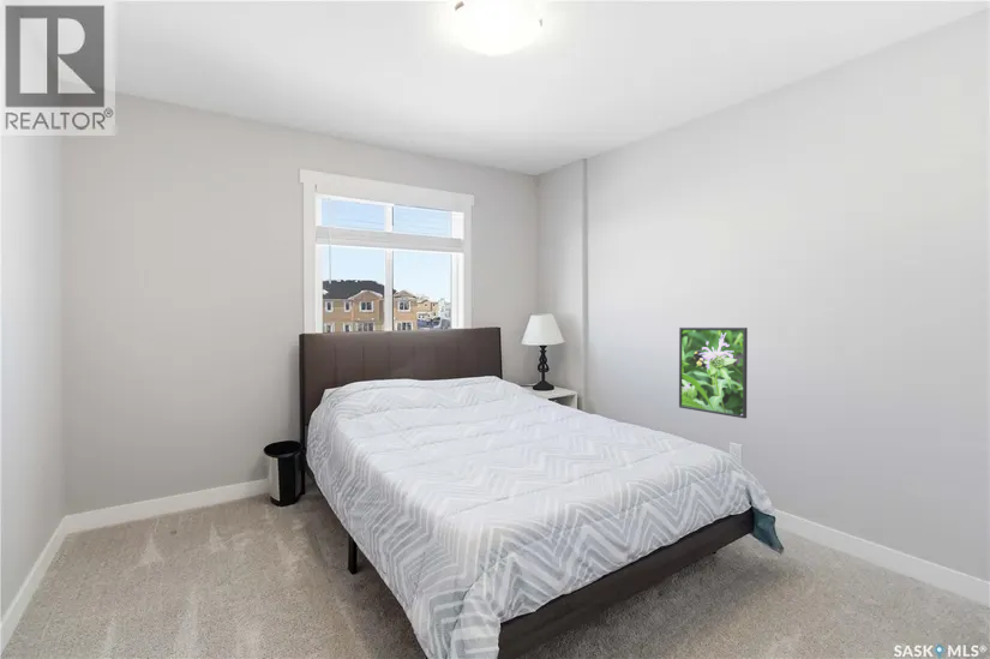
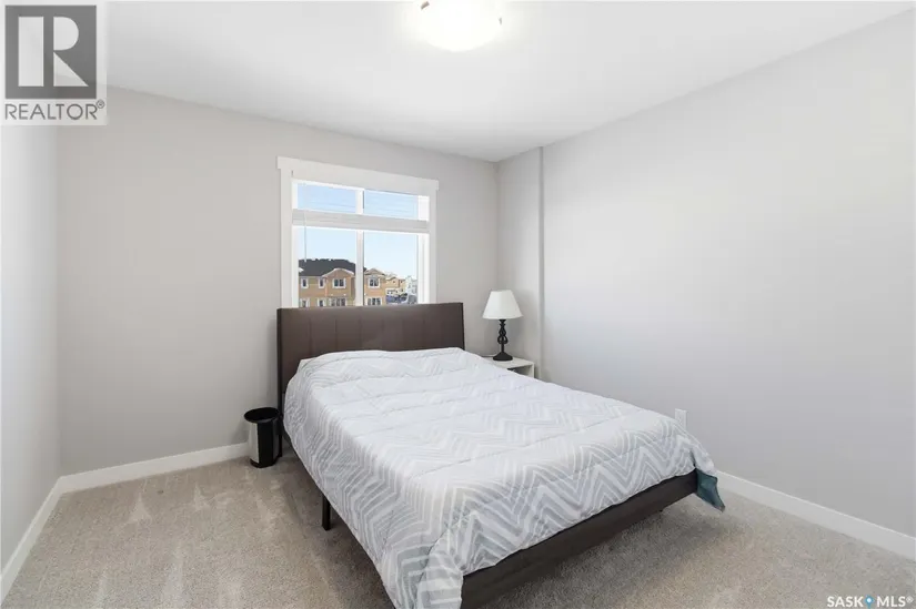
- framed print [678,326,749,420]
